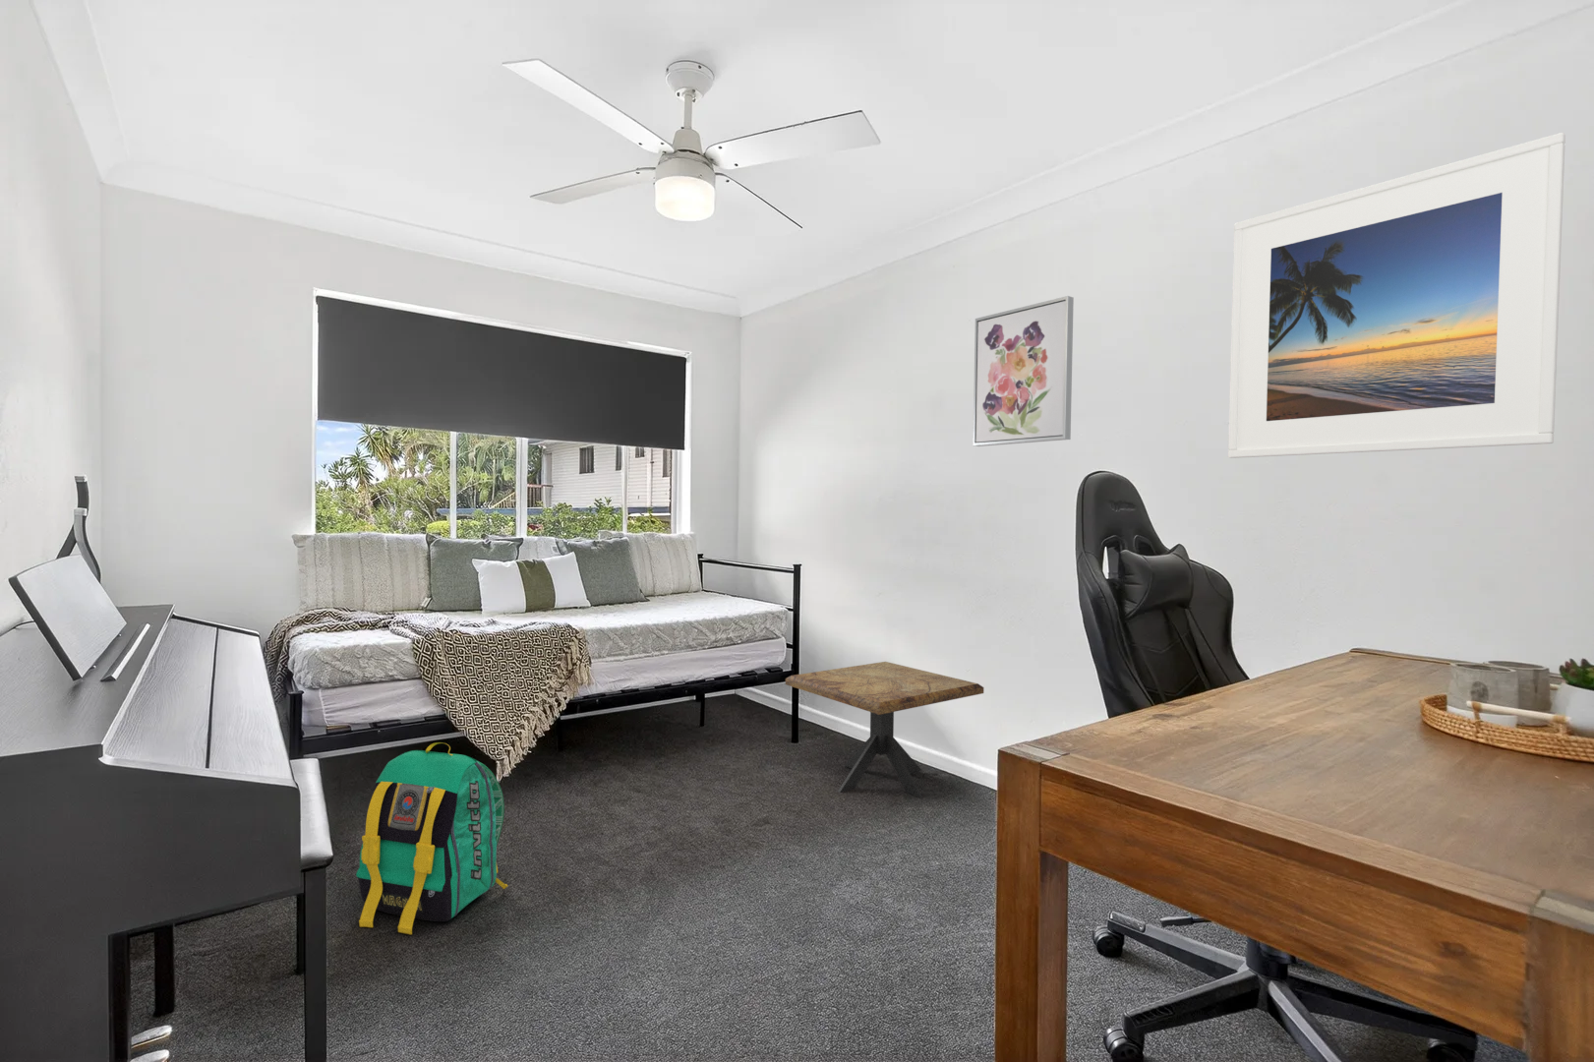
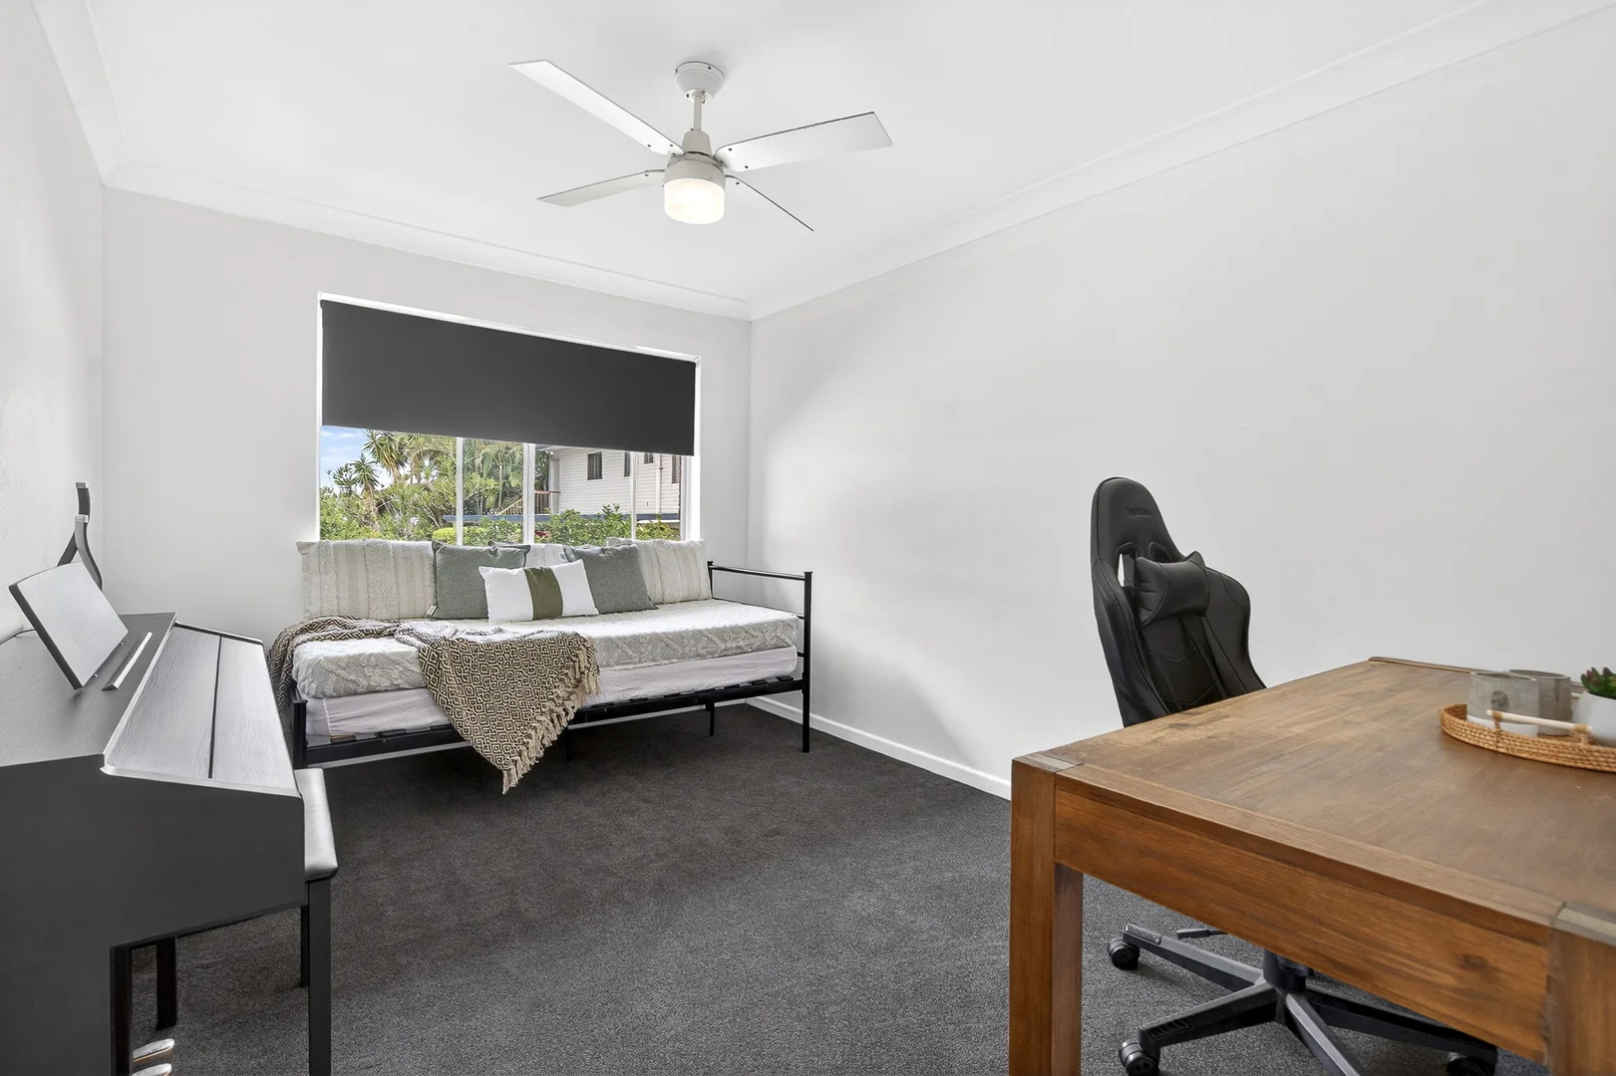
- wall art [972,295,1075,447]
- backpack [356,742,508,935]
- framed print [1228,132,1567,459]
- side table [785,661,985,799]
